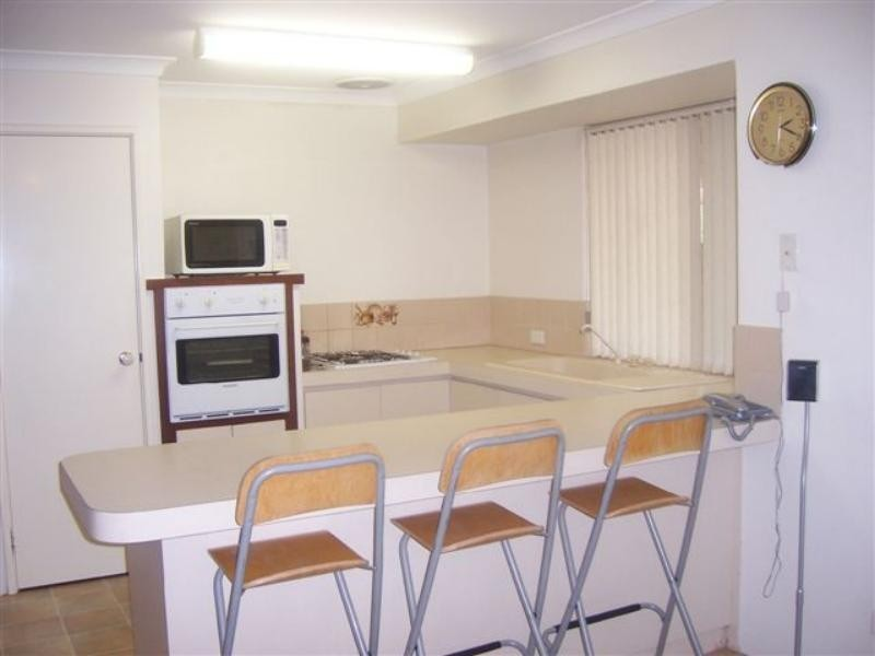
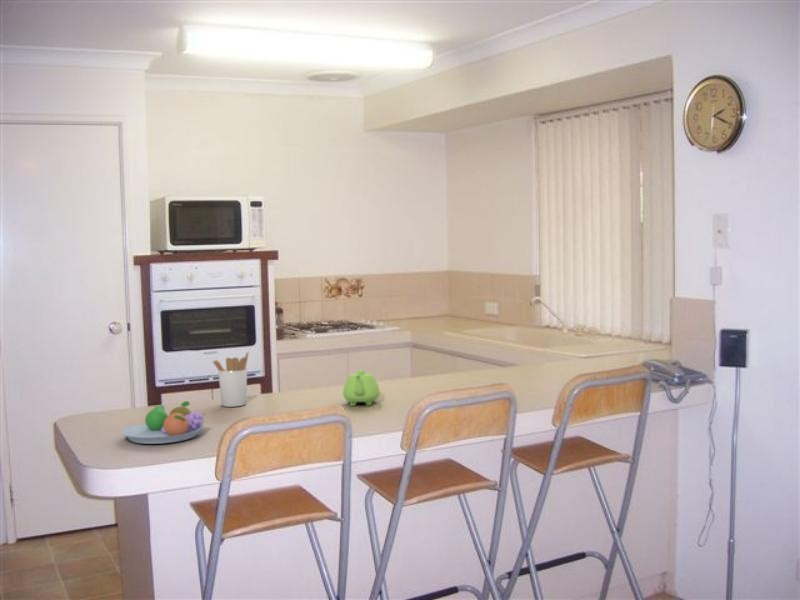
+ fruit bowl [120,400,205,445]
+ teapot [342,369,381,407]
+ utensil holder [212,350,250,408]
